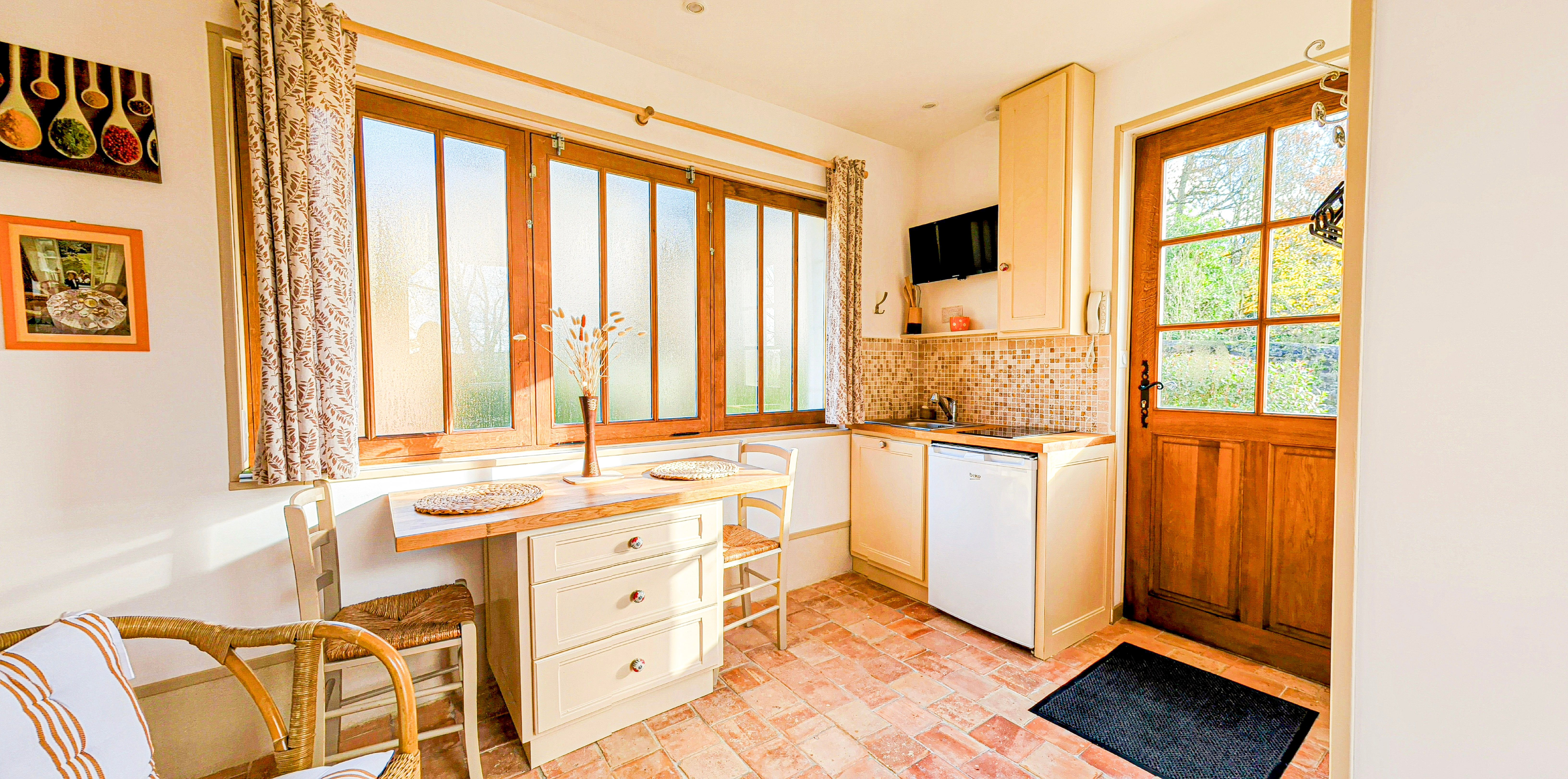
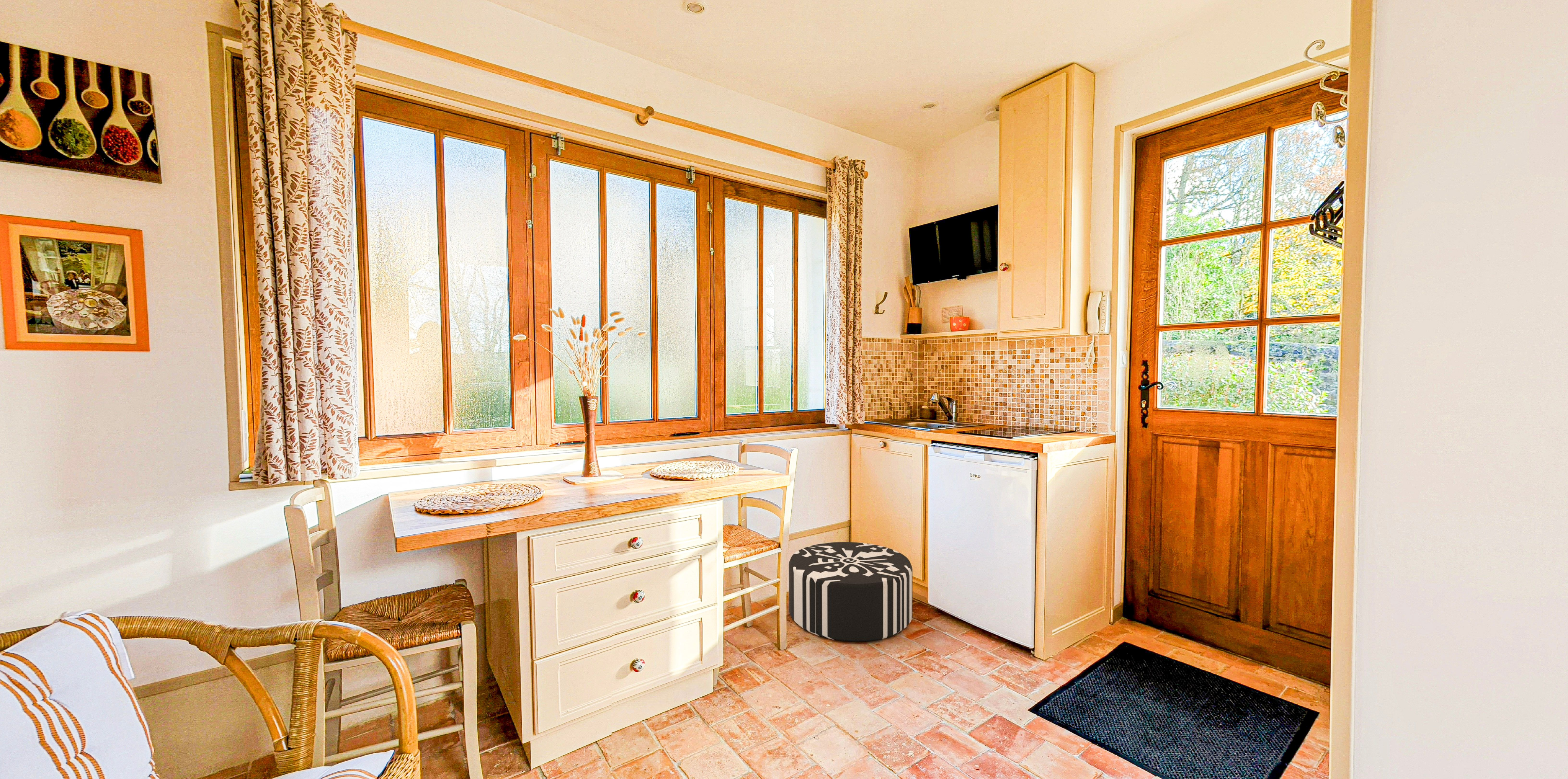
+ pouf [788,542,913,642]
